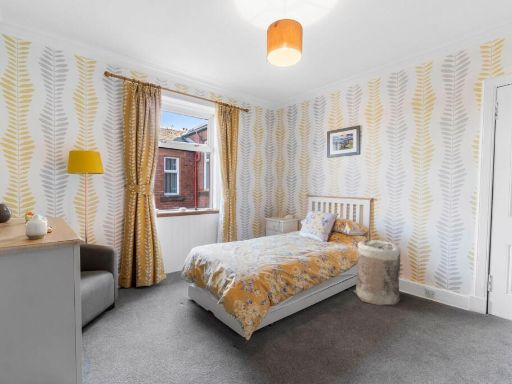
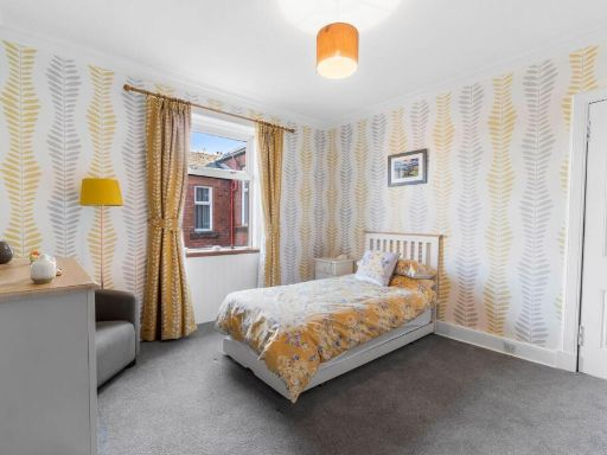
- bag [353,239,401,306]
